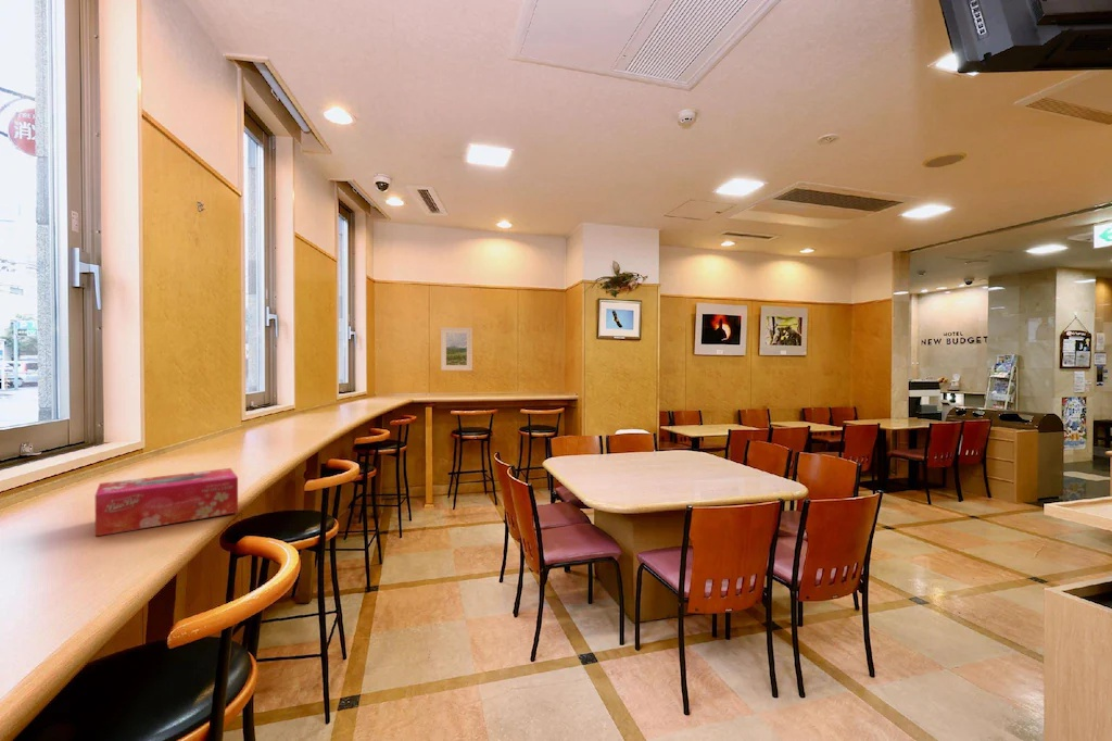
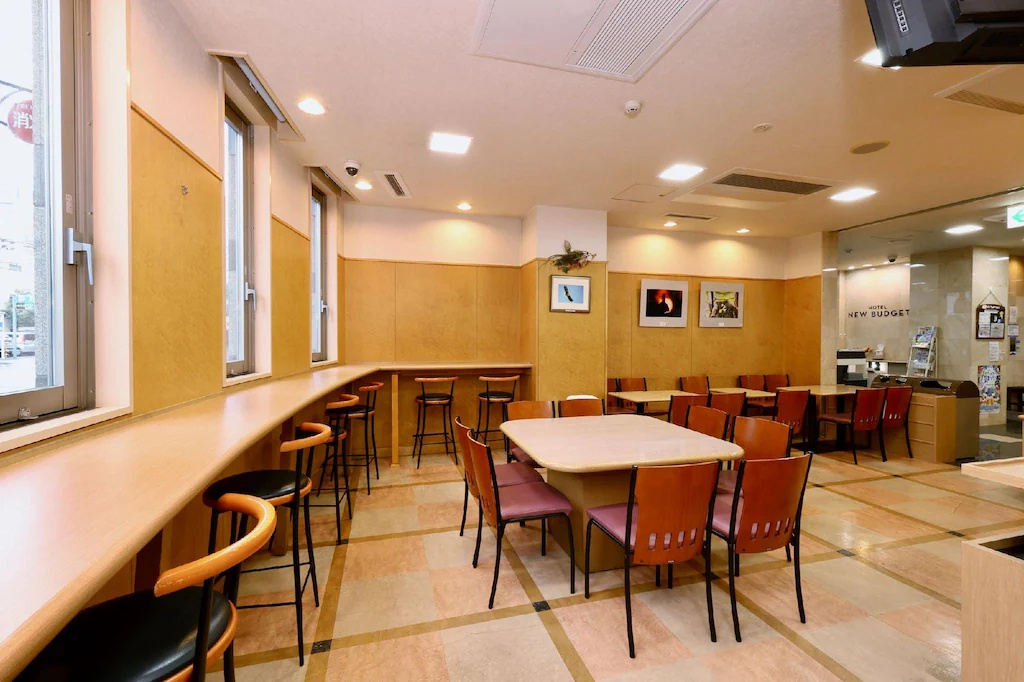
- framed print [440,326,473,372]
- tissue box [94,467,239,538]
